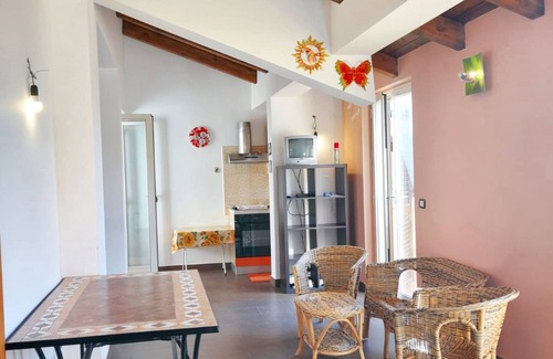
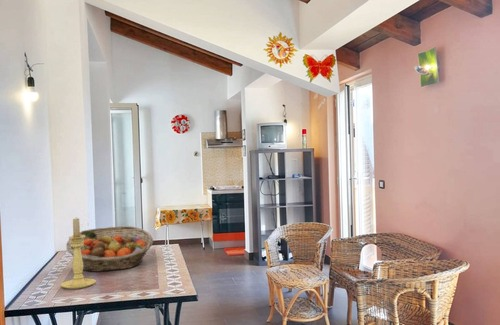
+ candle holder [60,216,97,290]
+ fruit basket [65,225,154,273]
